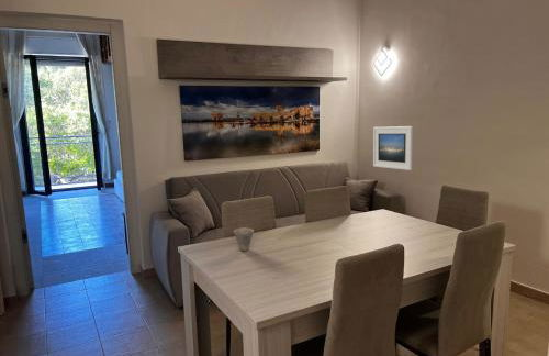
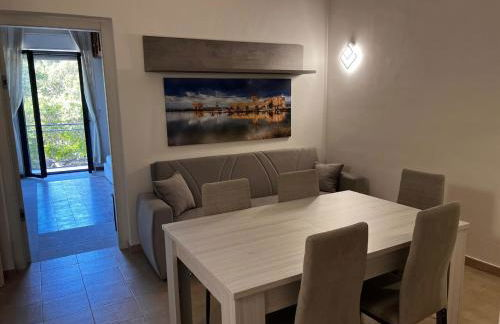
- cup [233,226,255,252]
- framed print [372,125,414,171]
